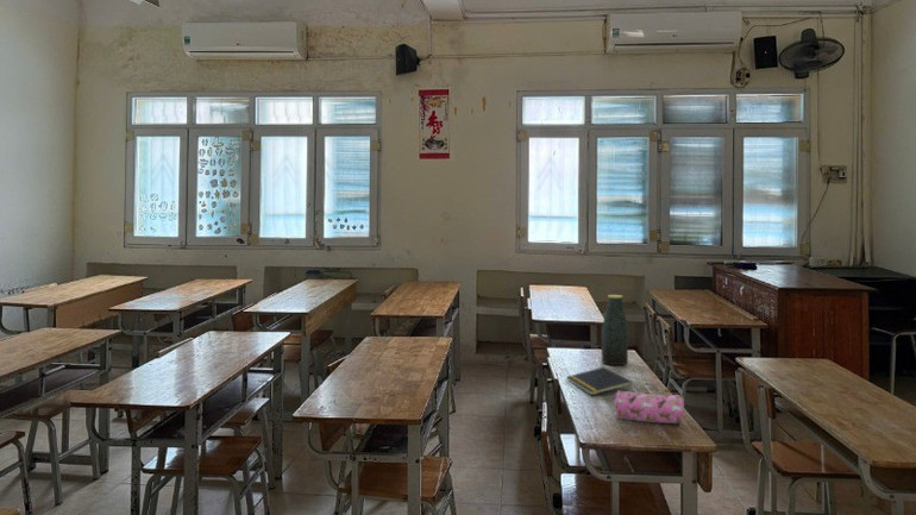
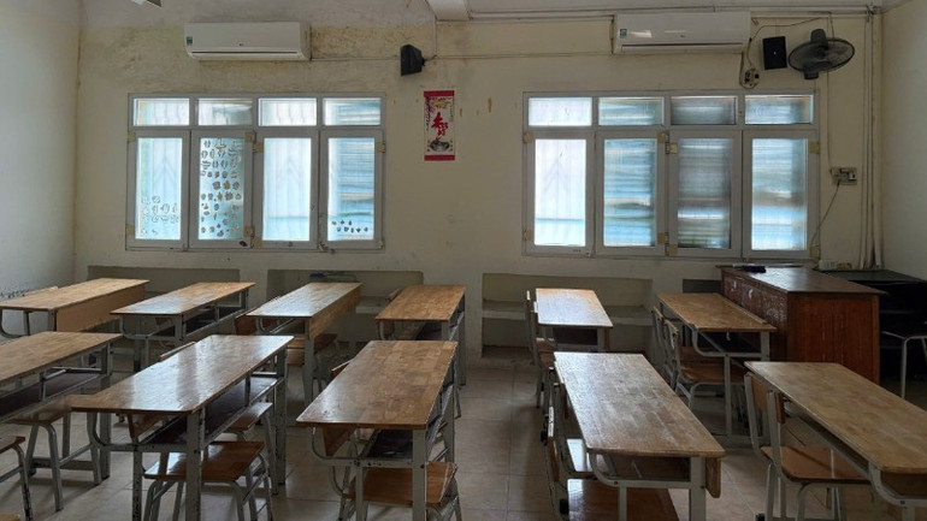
- pencil case [613,389,685,425]
- notepad [565,366,634,396]
- bottle [601,294,629,366]
